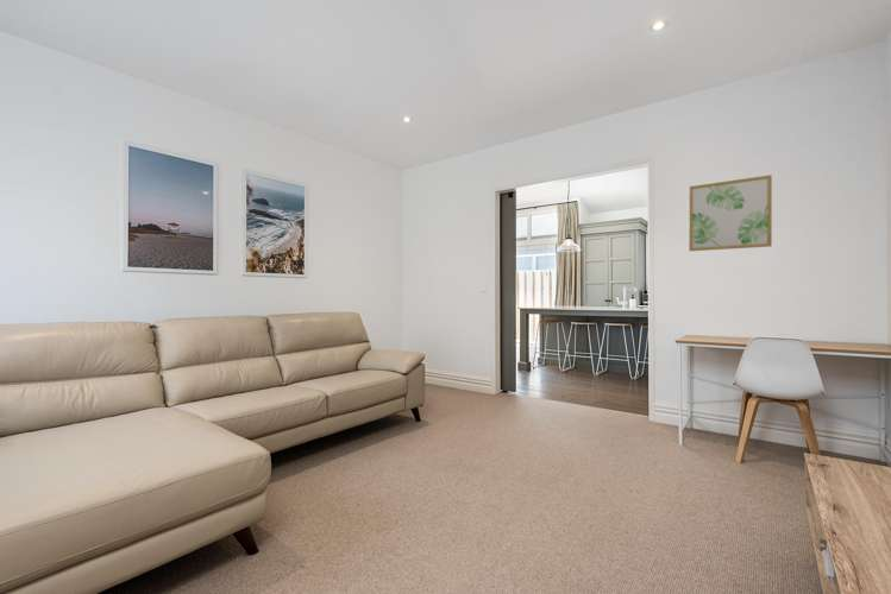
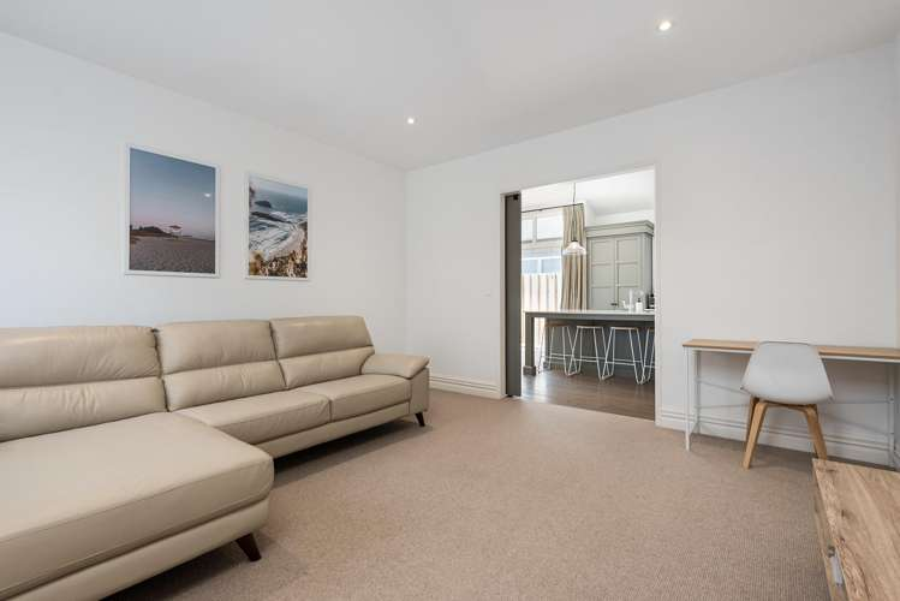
- wall art [688,173,773,252]
